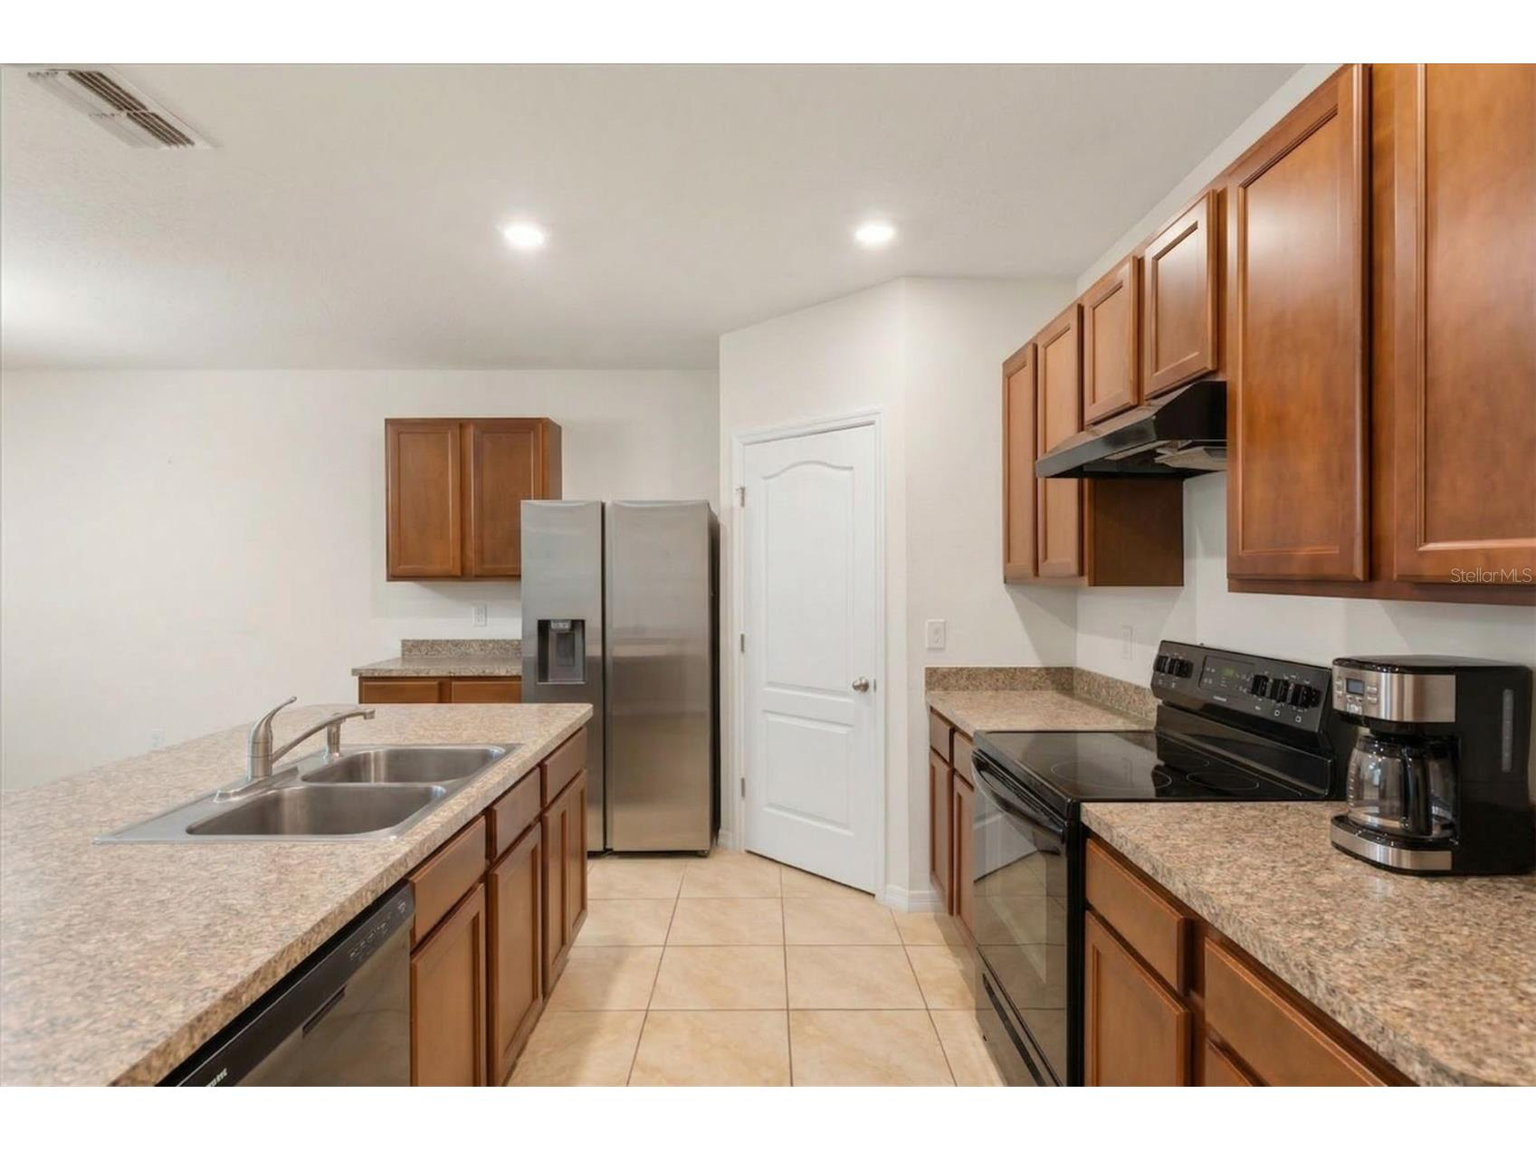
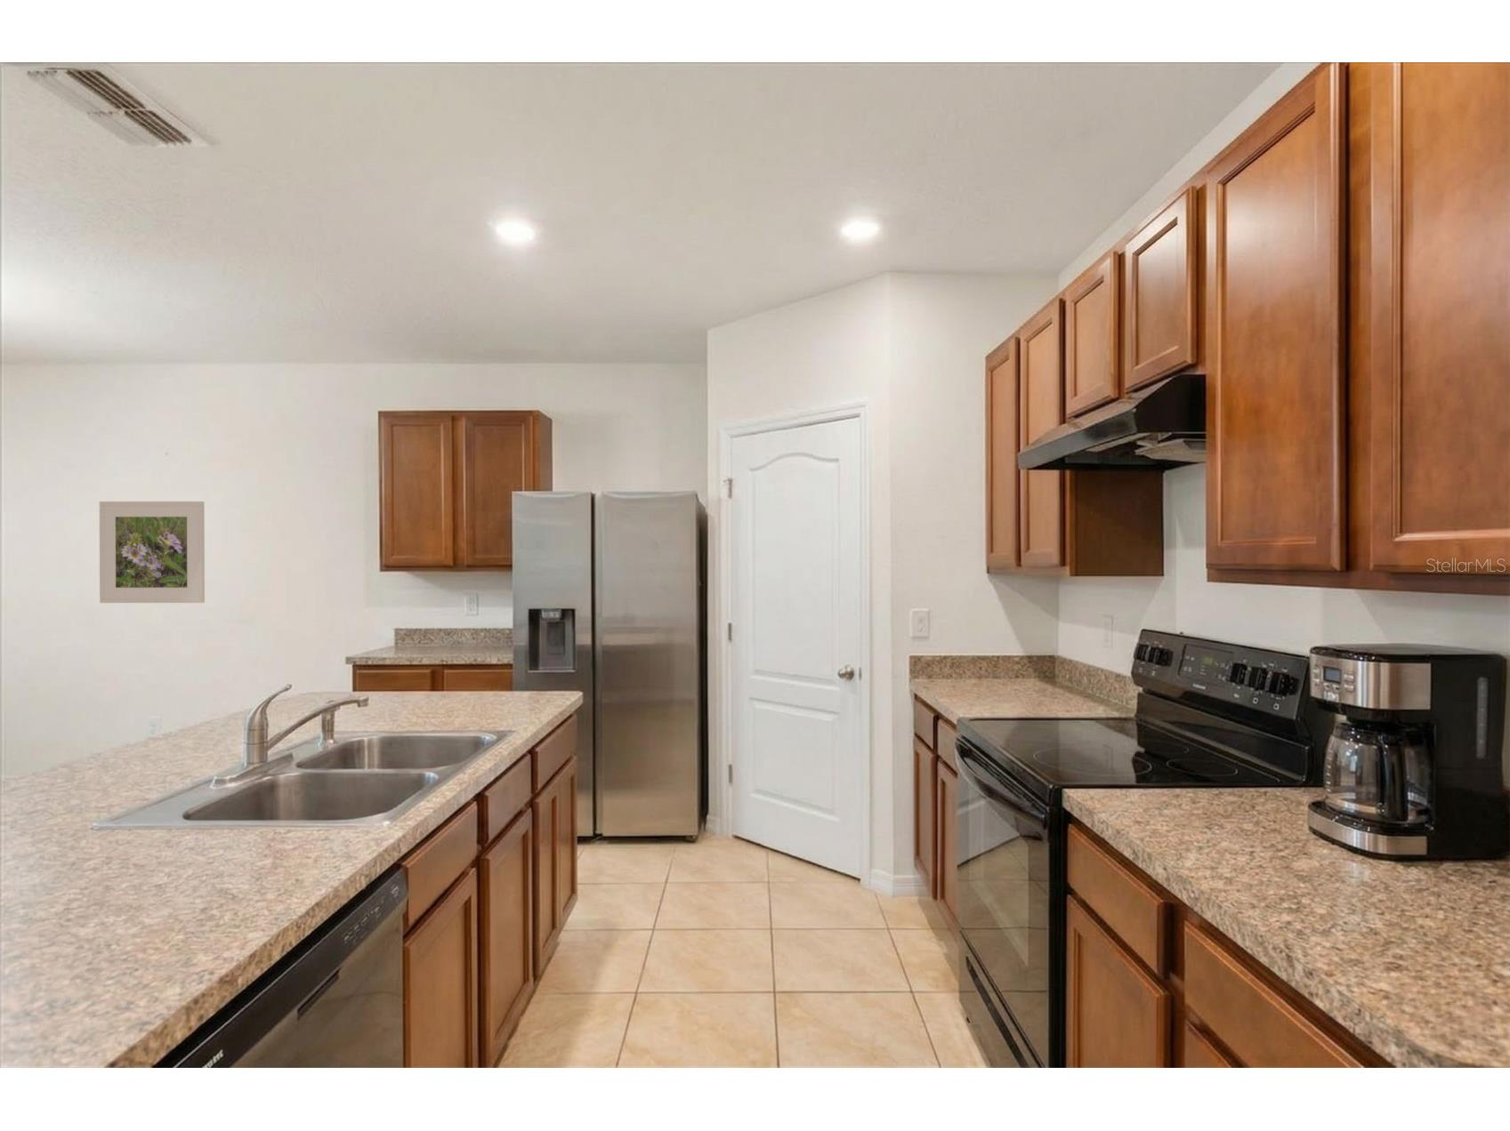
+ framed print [99,500,206,604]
